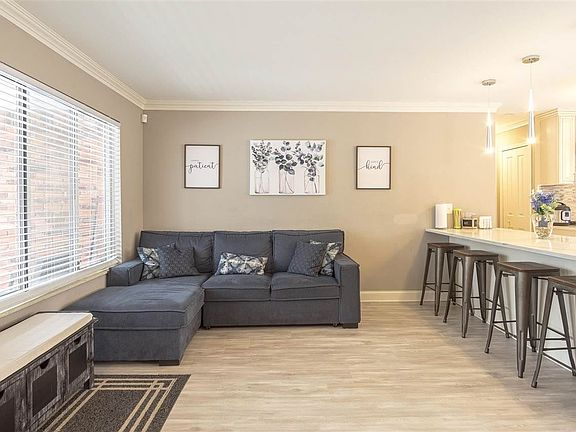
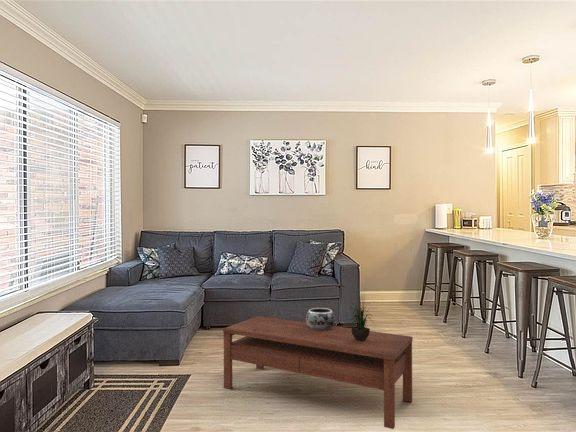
+ decorative bowl [305,307,336,330]
+ coffee table [222,315,414,430]
+ potted plant [349,289,376,341]
